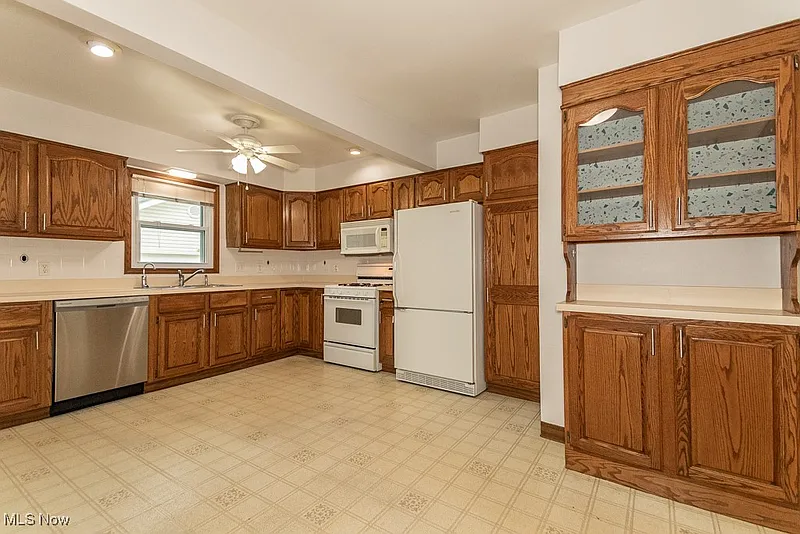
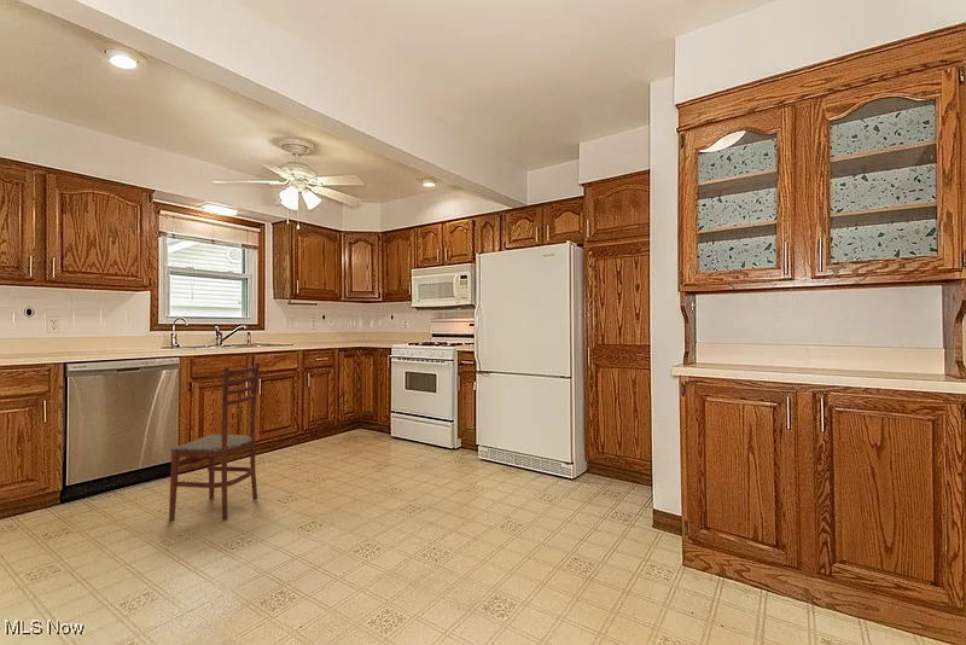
+ dining chair [168,361,261,522]
